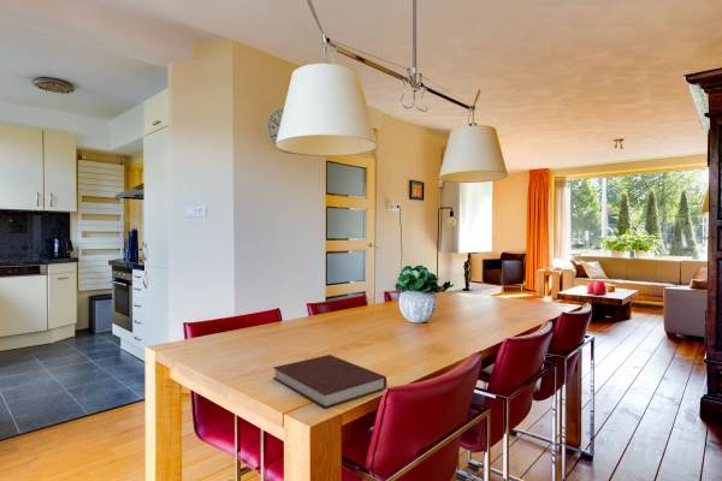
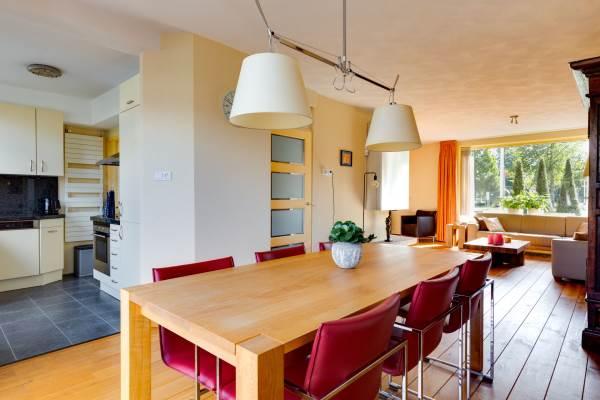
- notebook [272,354,387,409]
